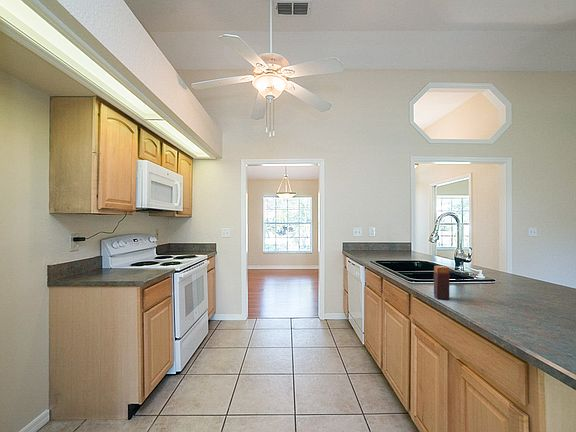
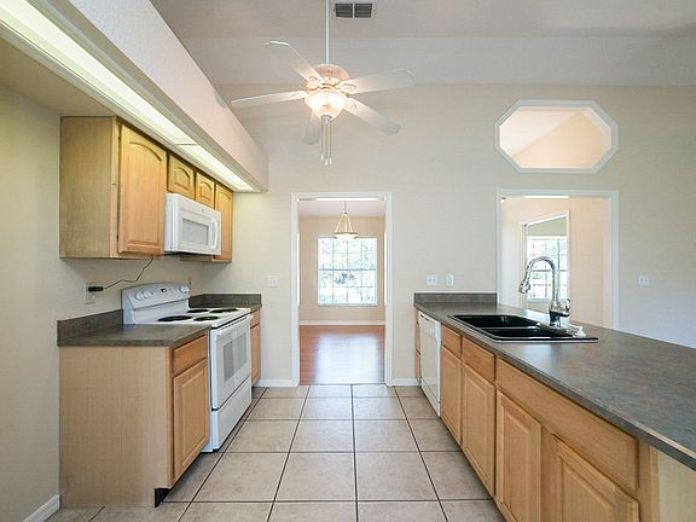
- candle [433,265,451,300]
